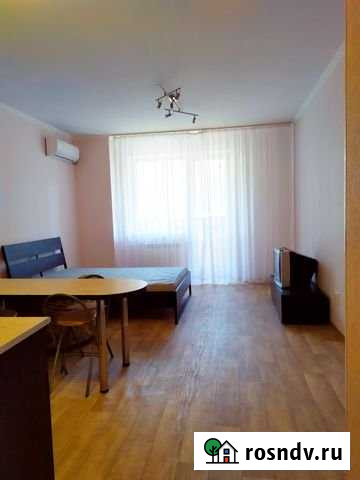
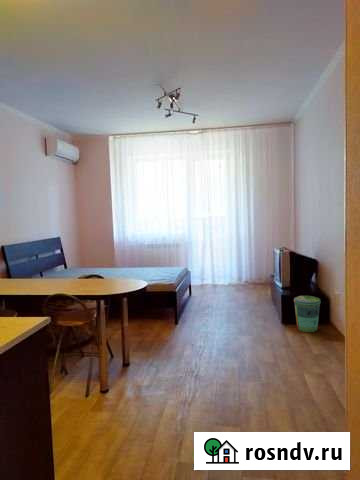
+ trash can [293,295,322,333]
